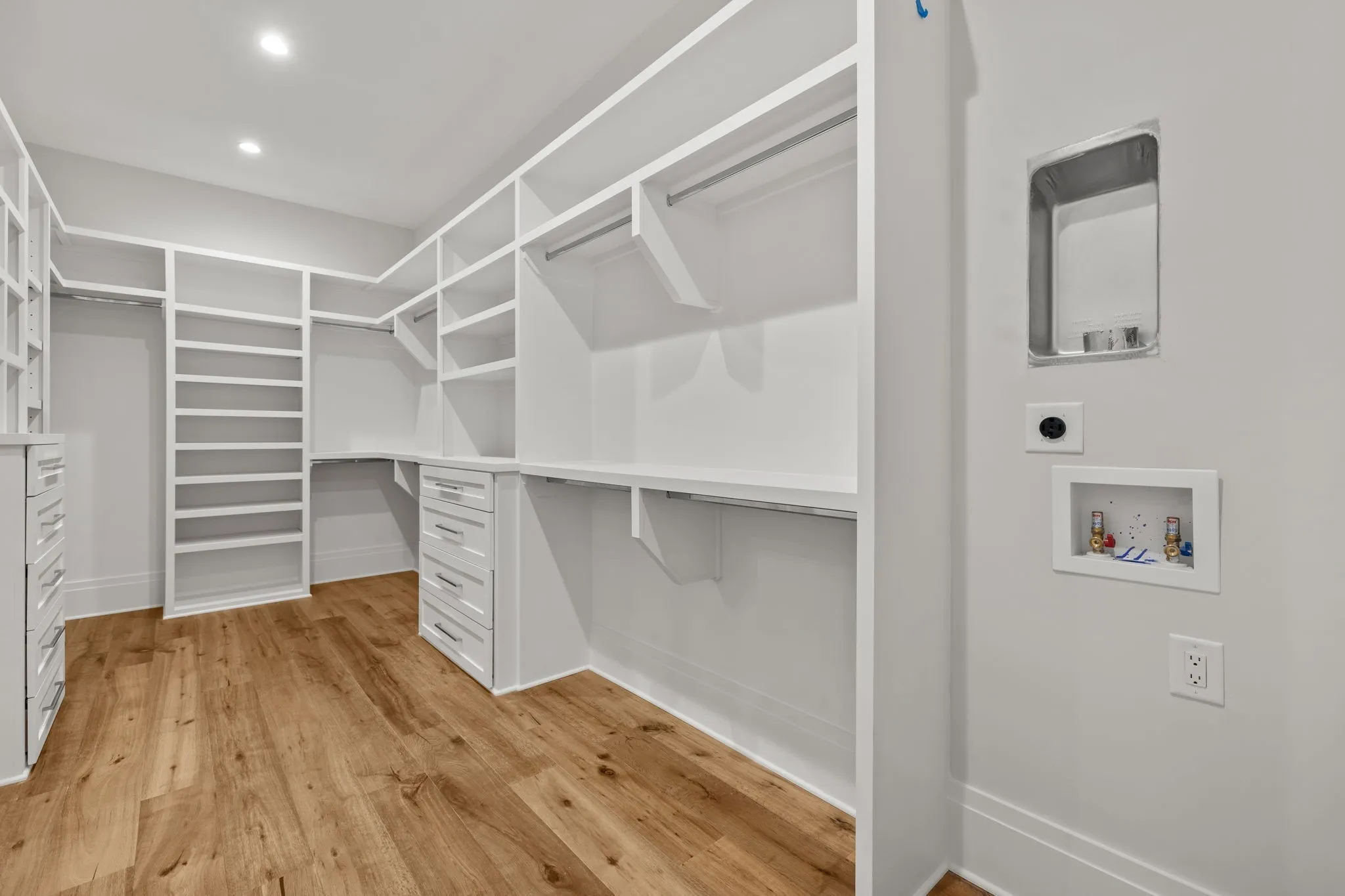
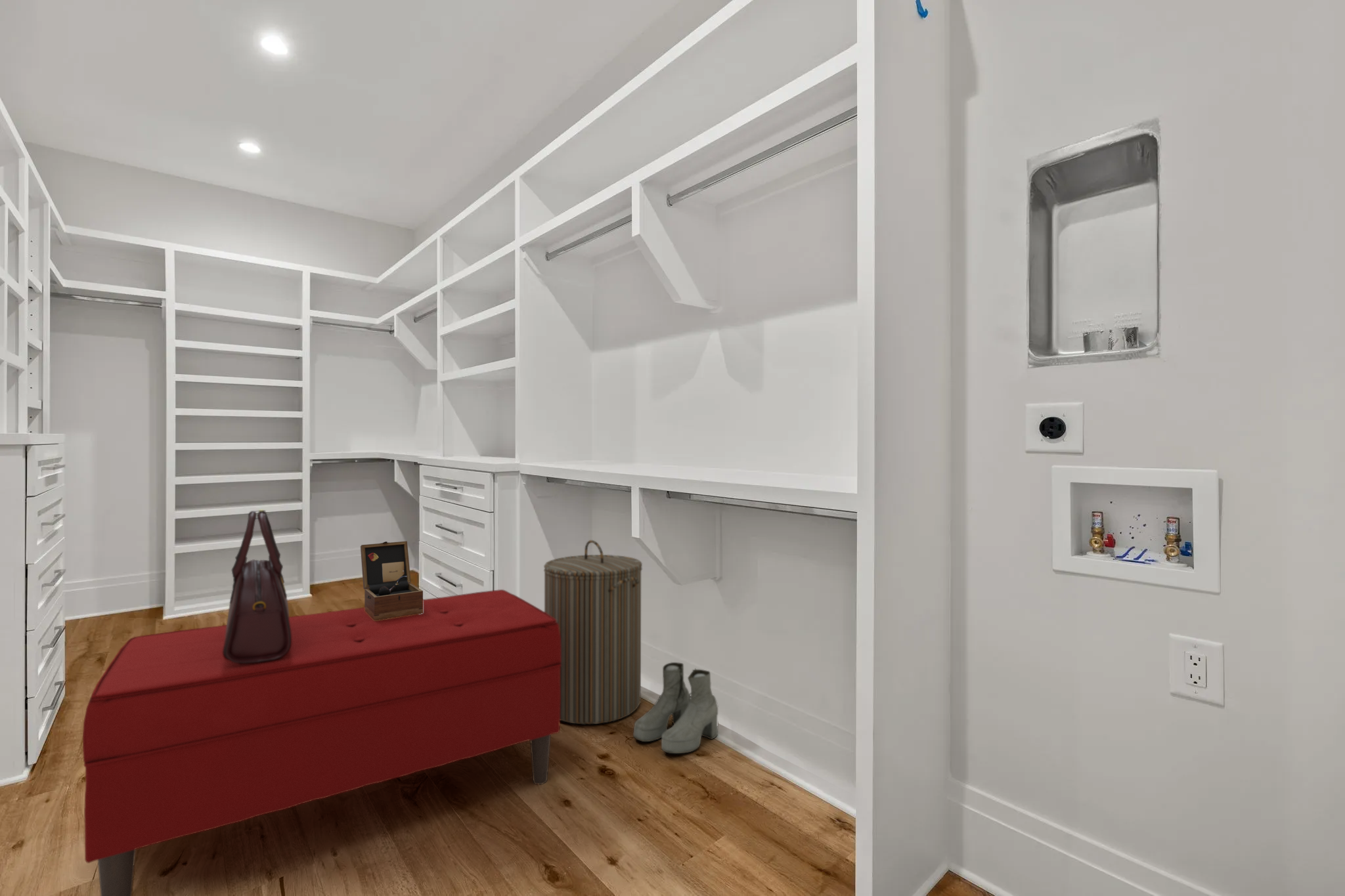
+ boots [633,662,718,754]
+ bench [82,589,561,896]
+ handbag [223,509,292,664]
+ wooden box [360,540,424,620]
+ laundry hamper [543,540,643,725]
